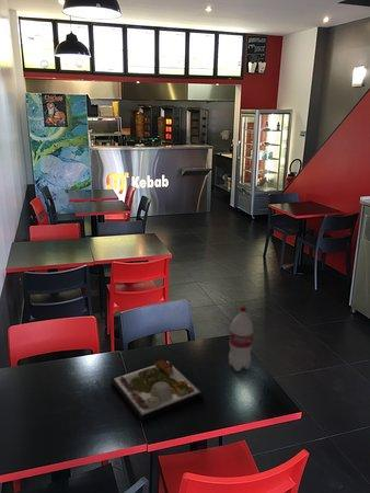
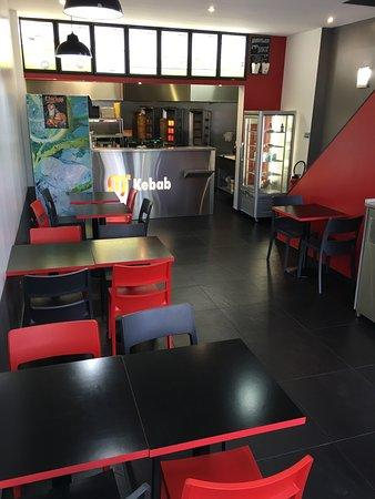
- dinner plate [111,358,204,422]
- bottle [228,305,254,372]
